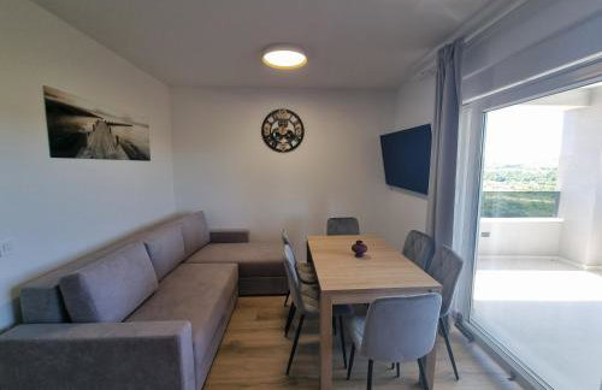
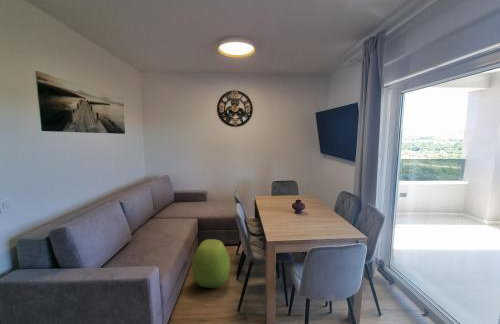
+ ottoman [191,238,231,289]
